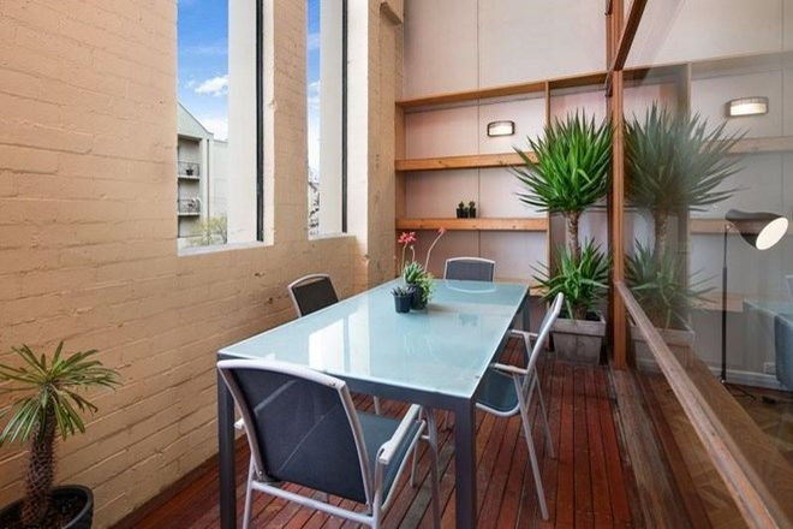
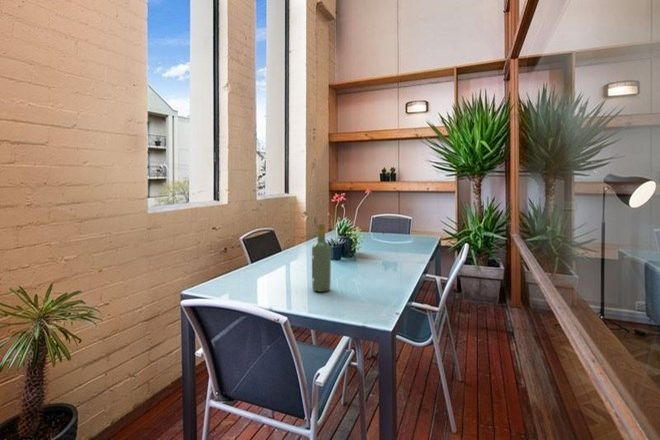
+ wine bottle [311,222,332,292]
